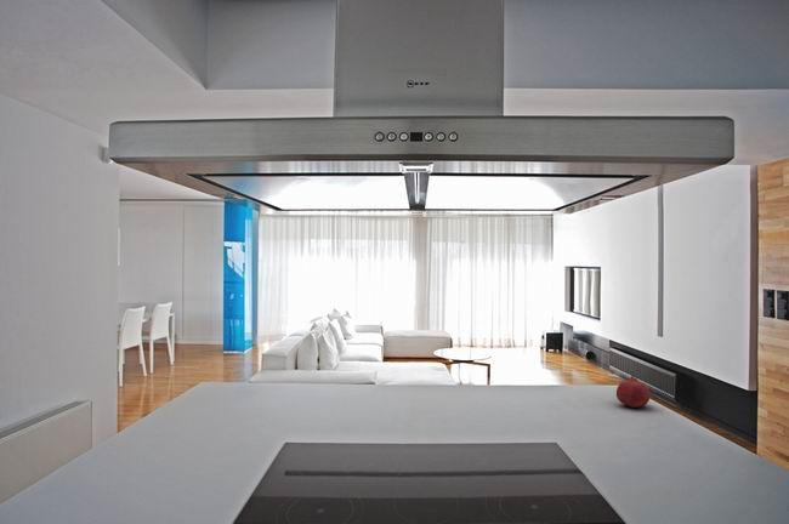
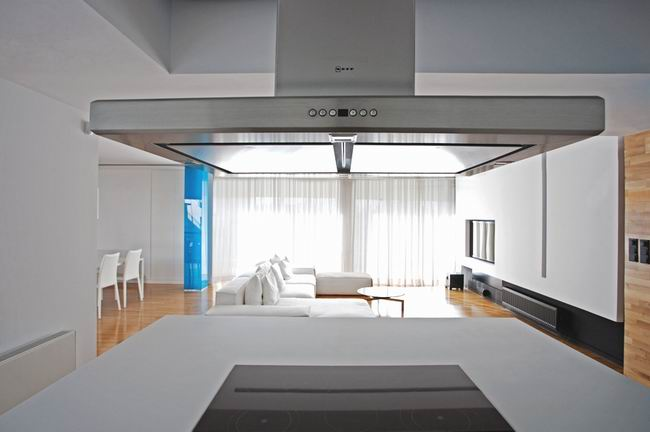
- fruit [615,375,651,409]
